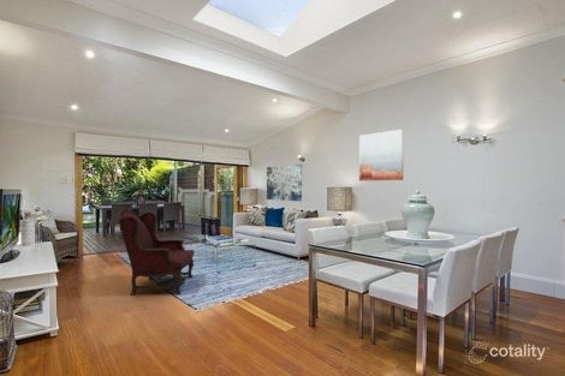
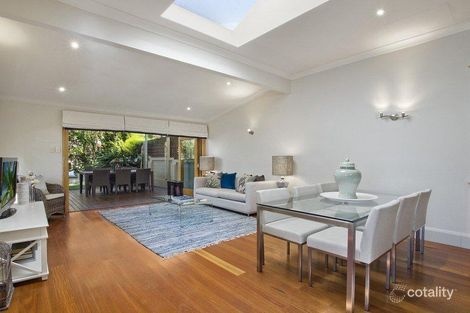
- wall art [358,129,405,181]
- wall art [266,163,303,203]
- armchair [118,207,195,296]
